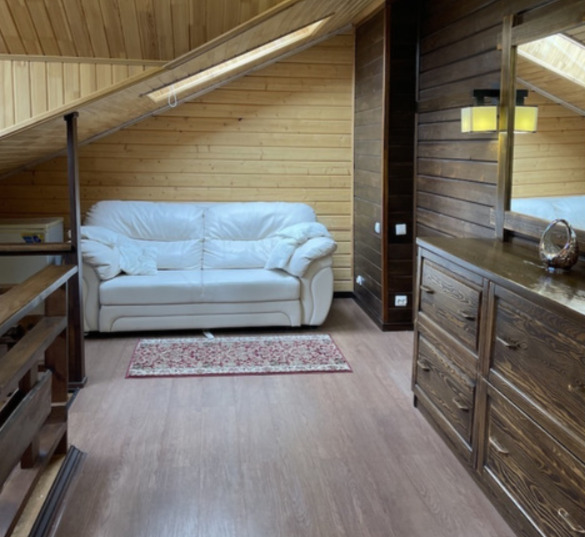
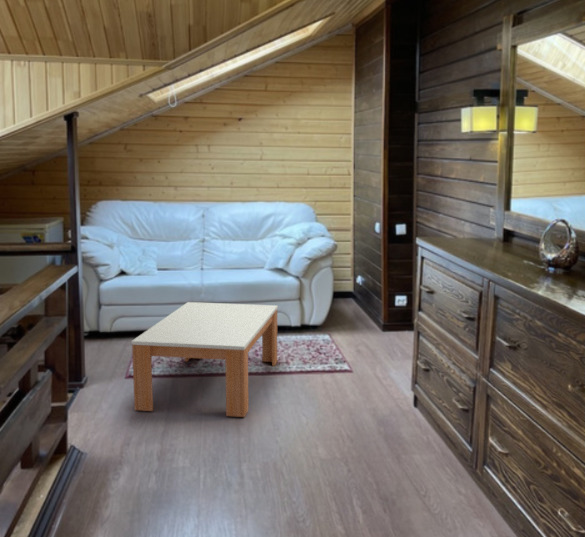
+ coffee table [130,301,279,418]
